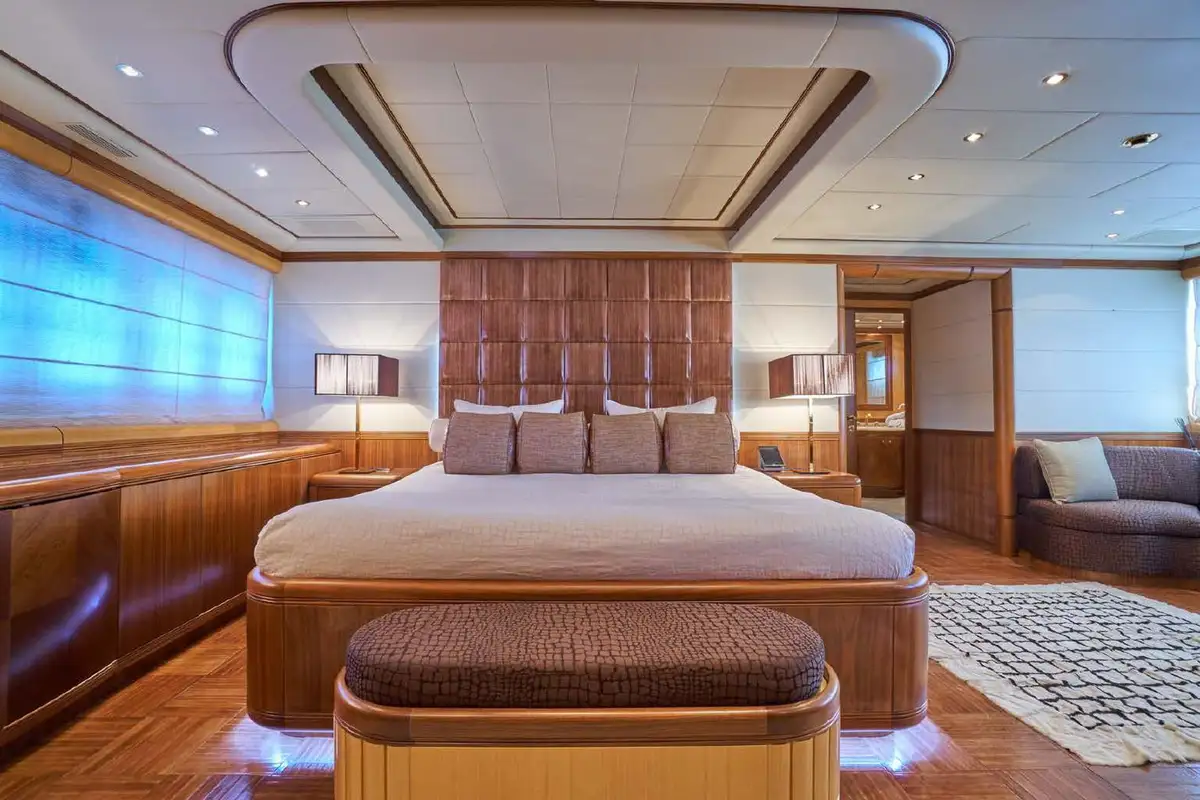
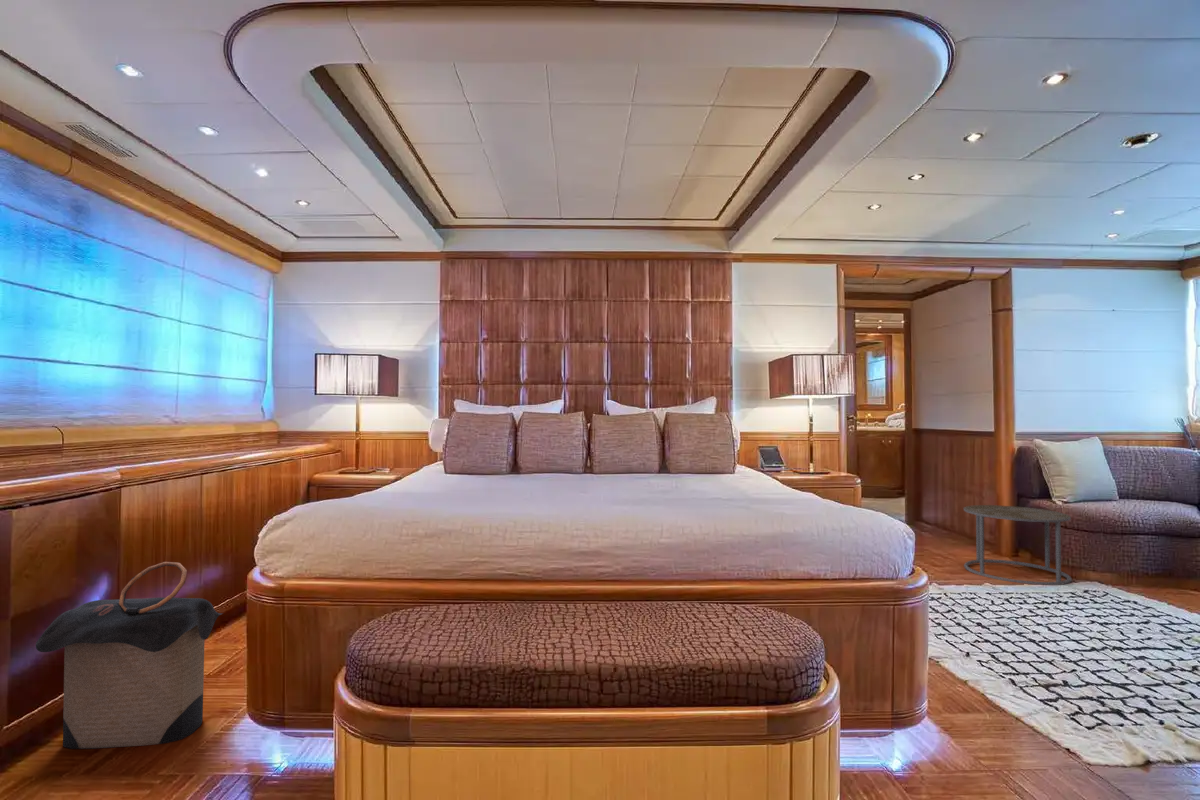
+ laundry hamper [35,561,224,750]
+ side table [963,504,1073,586]
